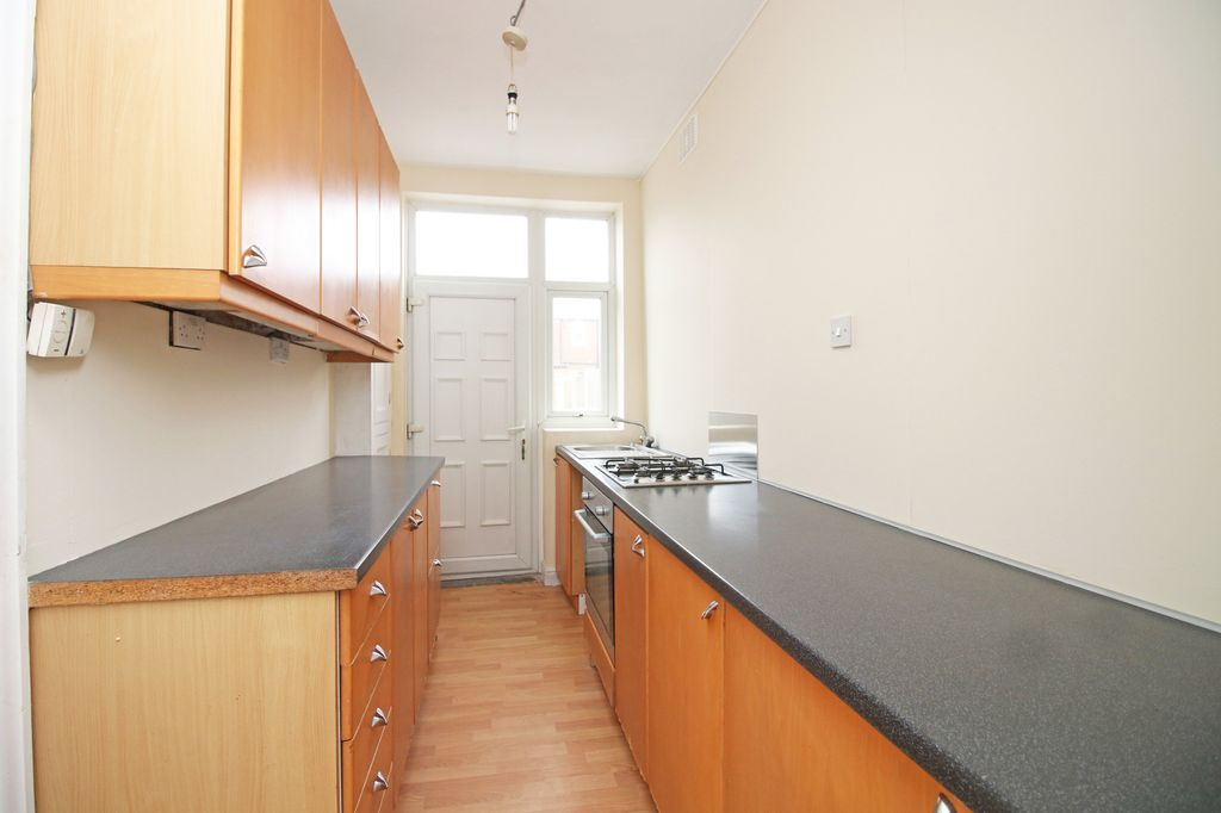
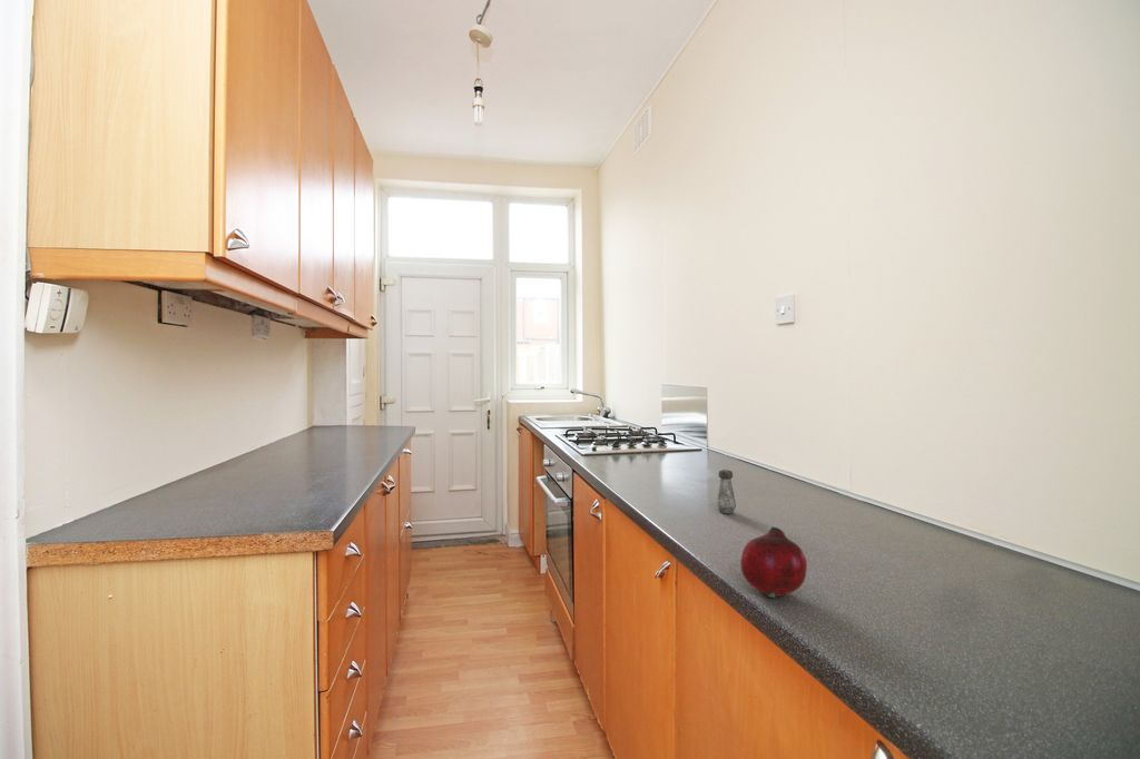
+ salt shaker [716,469,737,514]
+ fruit [739,525,808,599]
